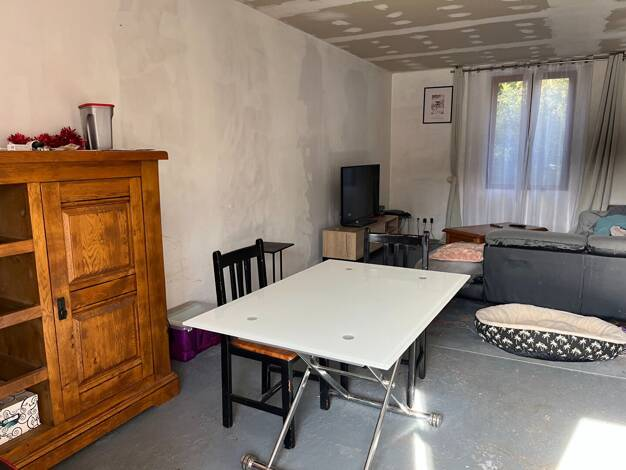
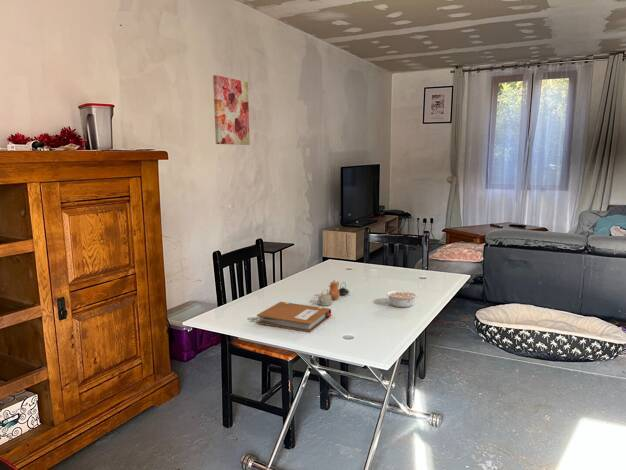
+ legume [385,289,418,308]
+ wall art [212,74,251,146]
+ teapot [317,279,350,307]
+ notebook [256,301,333,333]
